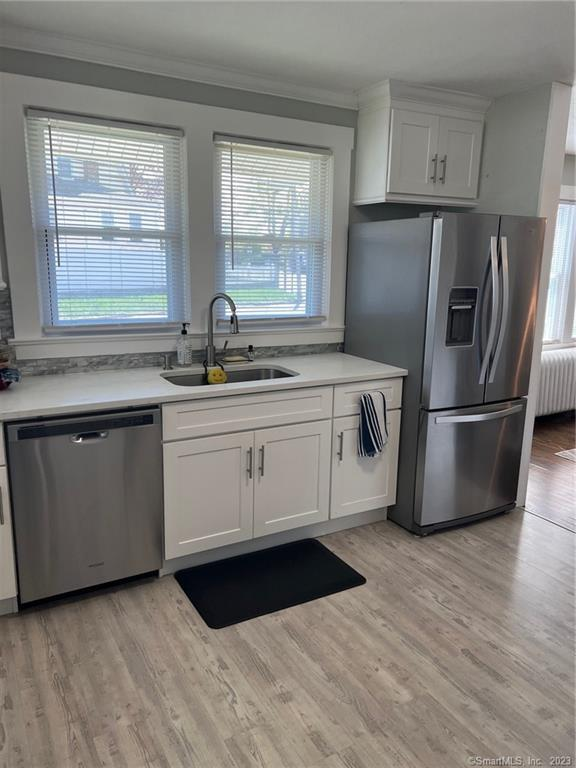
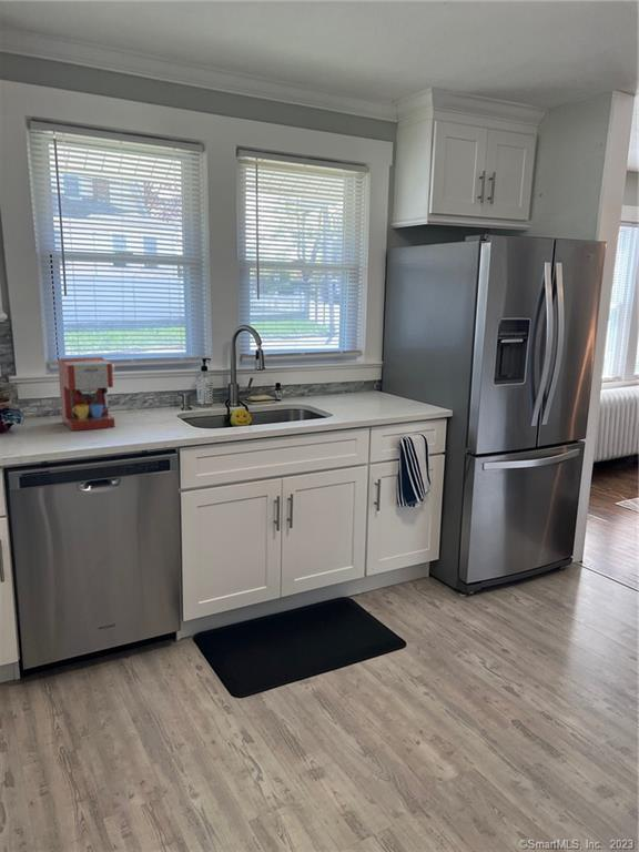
+ coffee maker [57,356,116,432]
